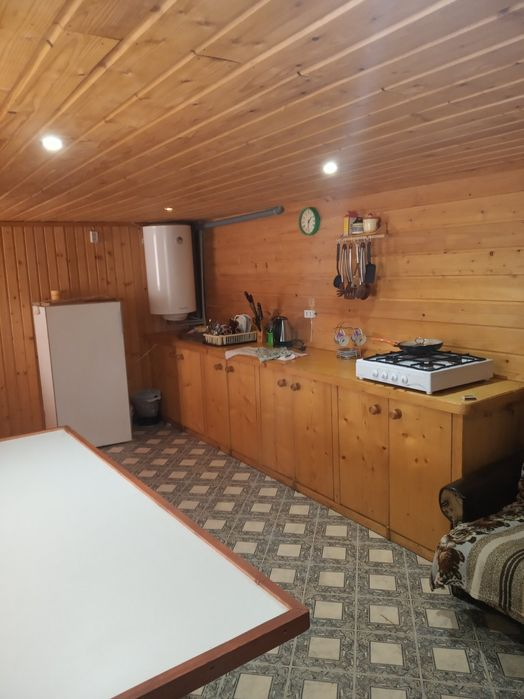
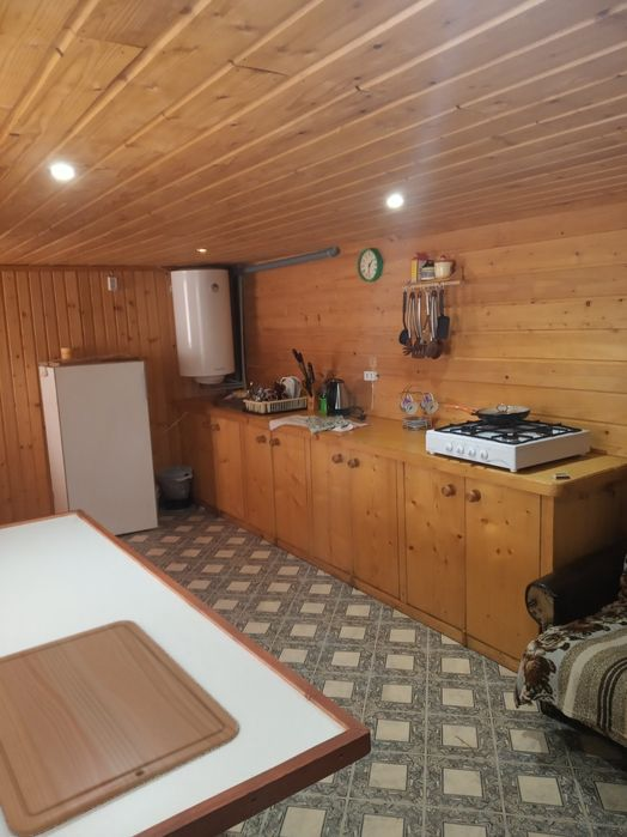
+ chopping board [0,619,241,837]
